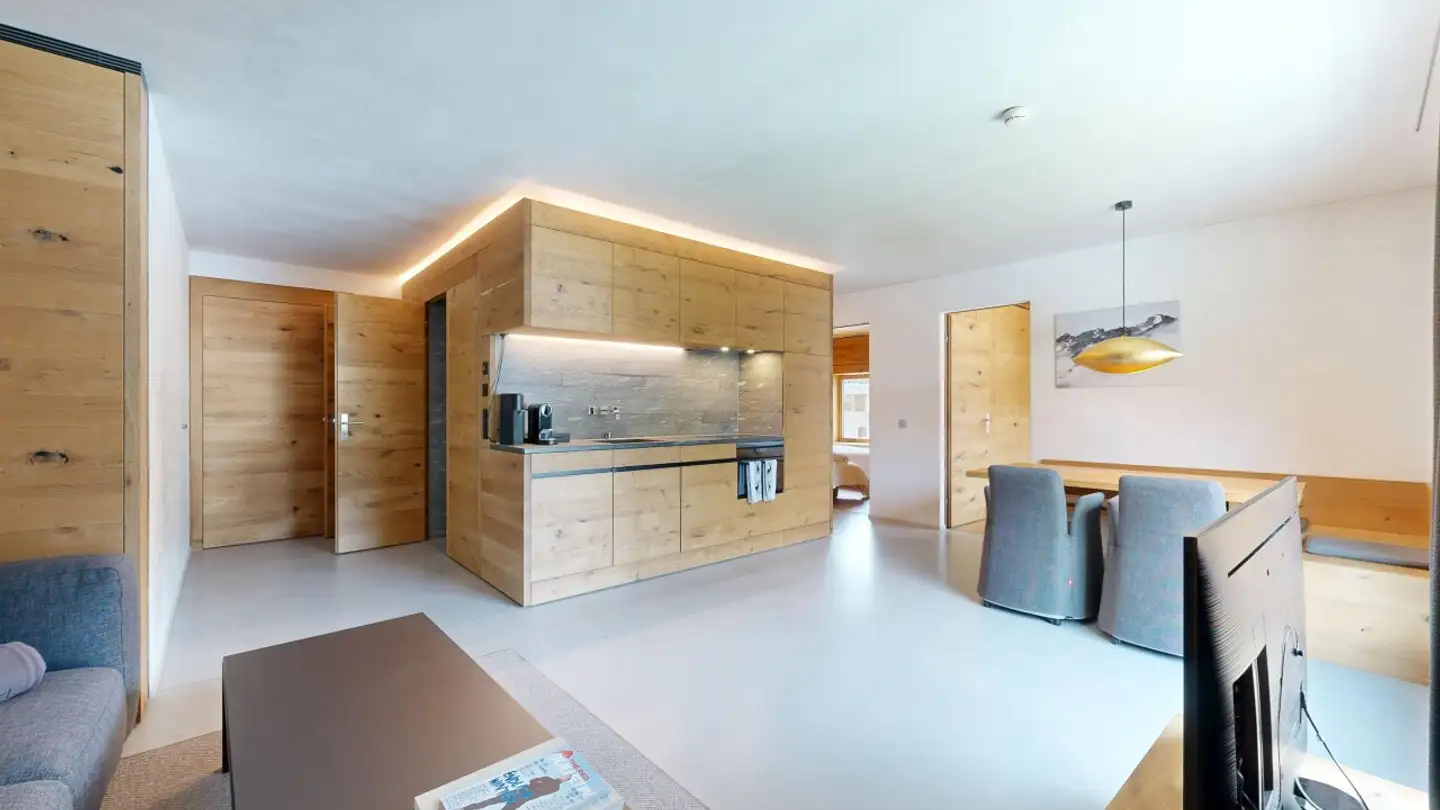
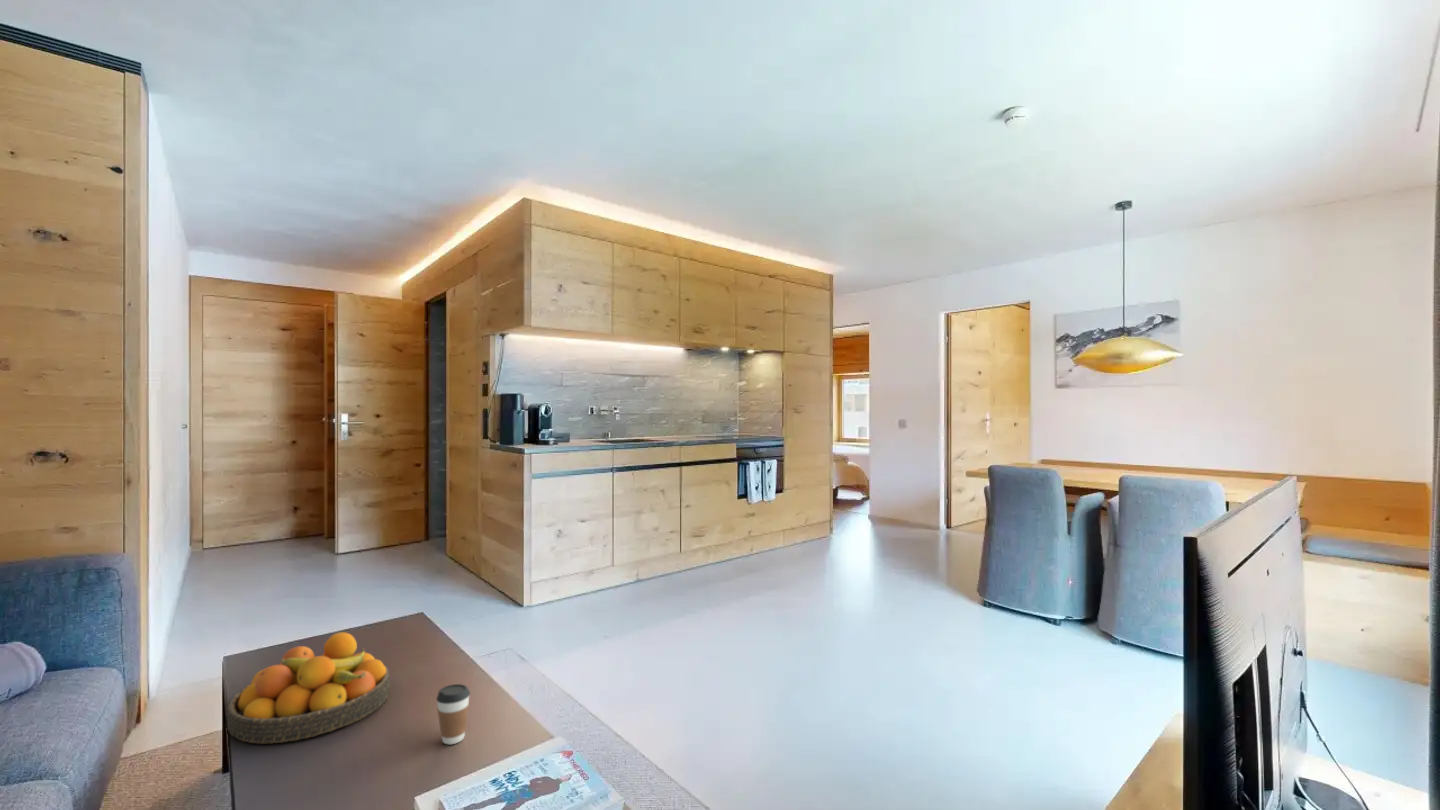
+ coffee cup [435,683,471,745]
+ fruit bowl [226,631,391,745]
